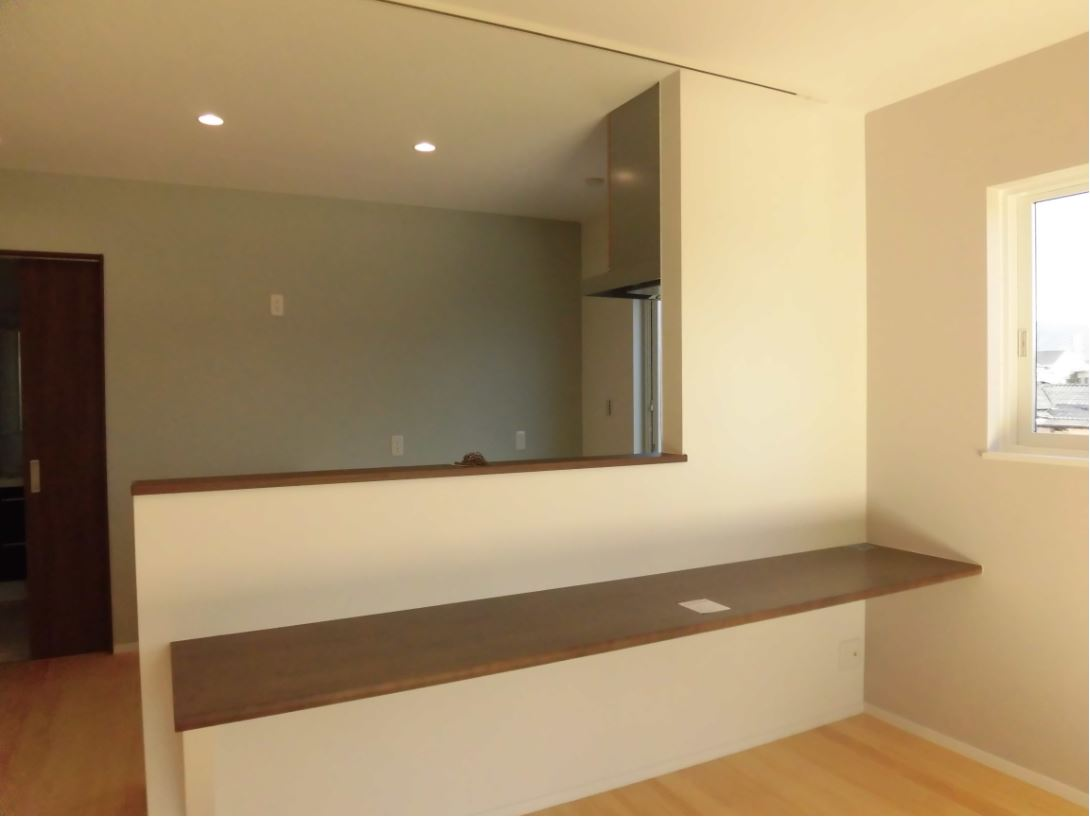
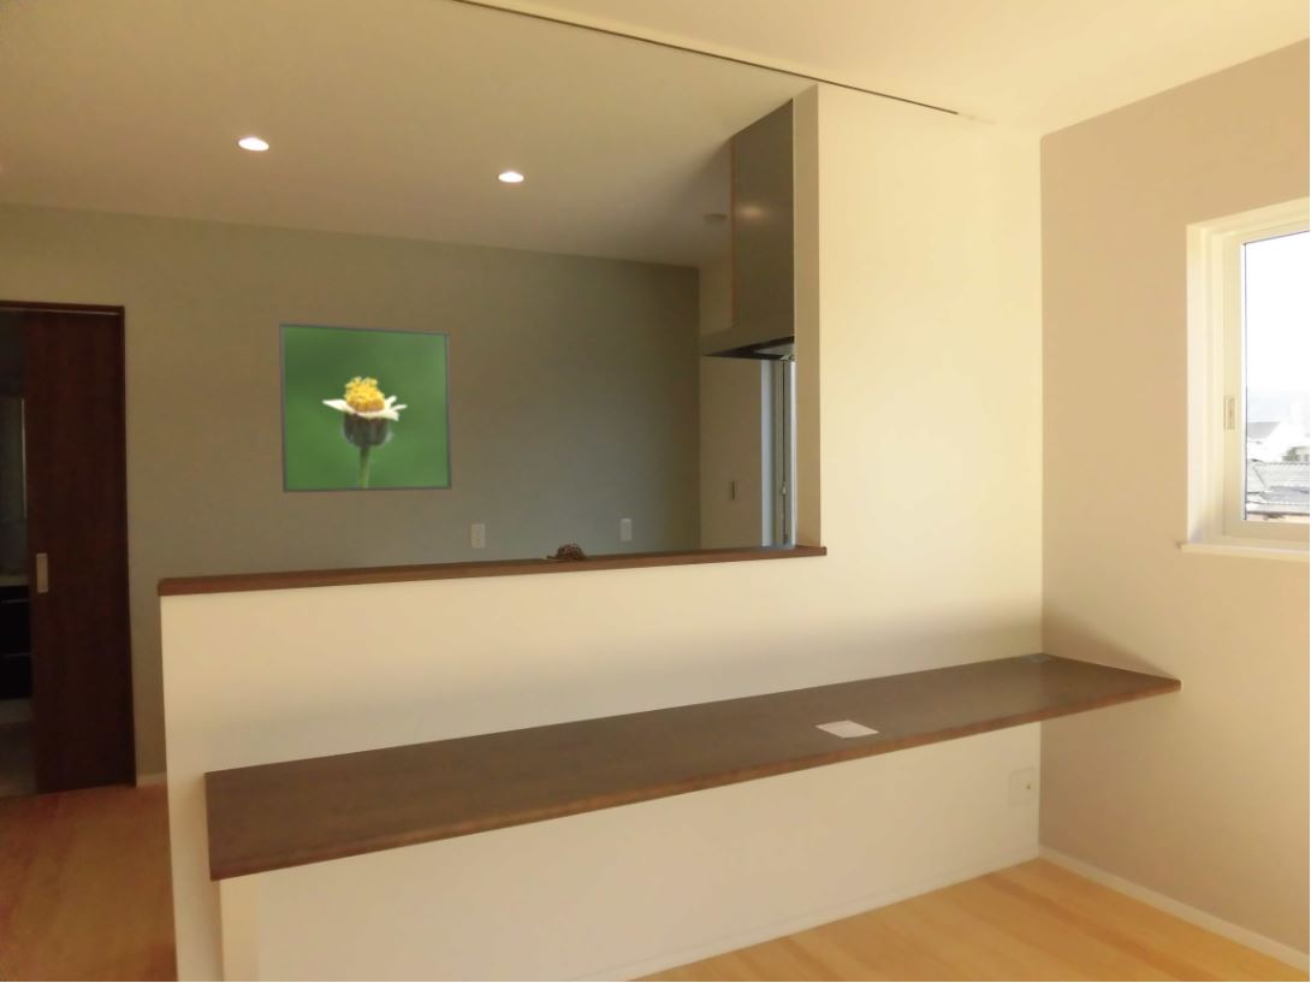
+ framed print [278,321,453,493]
